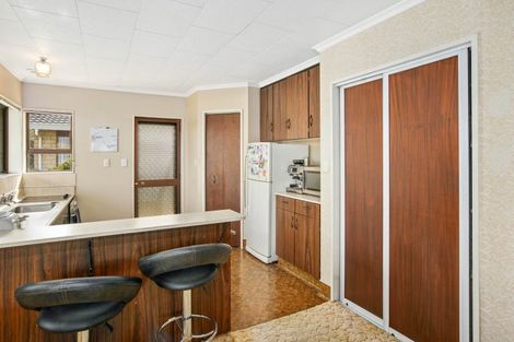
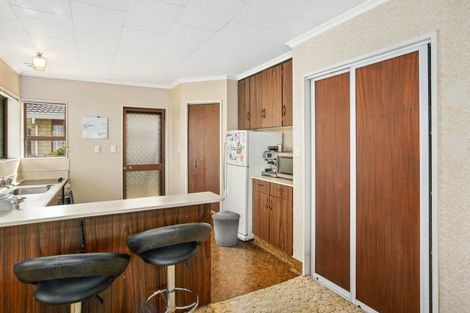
+ trash can [211,210,241,247]
